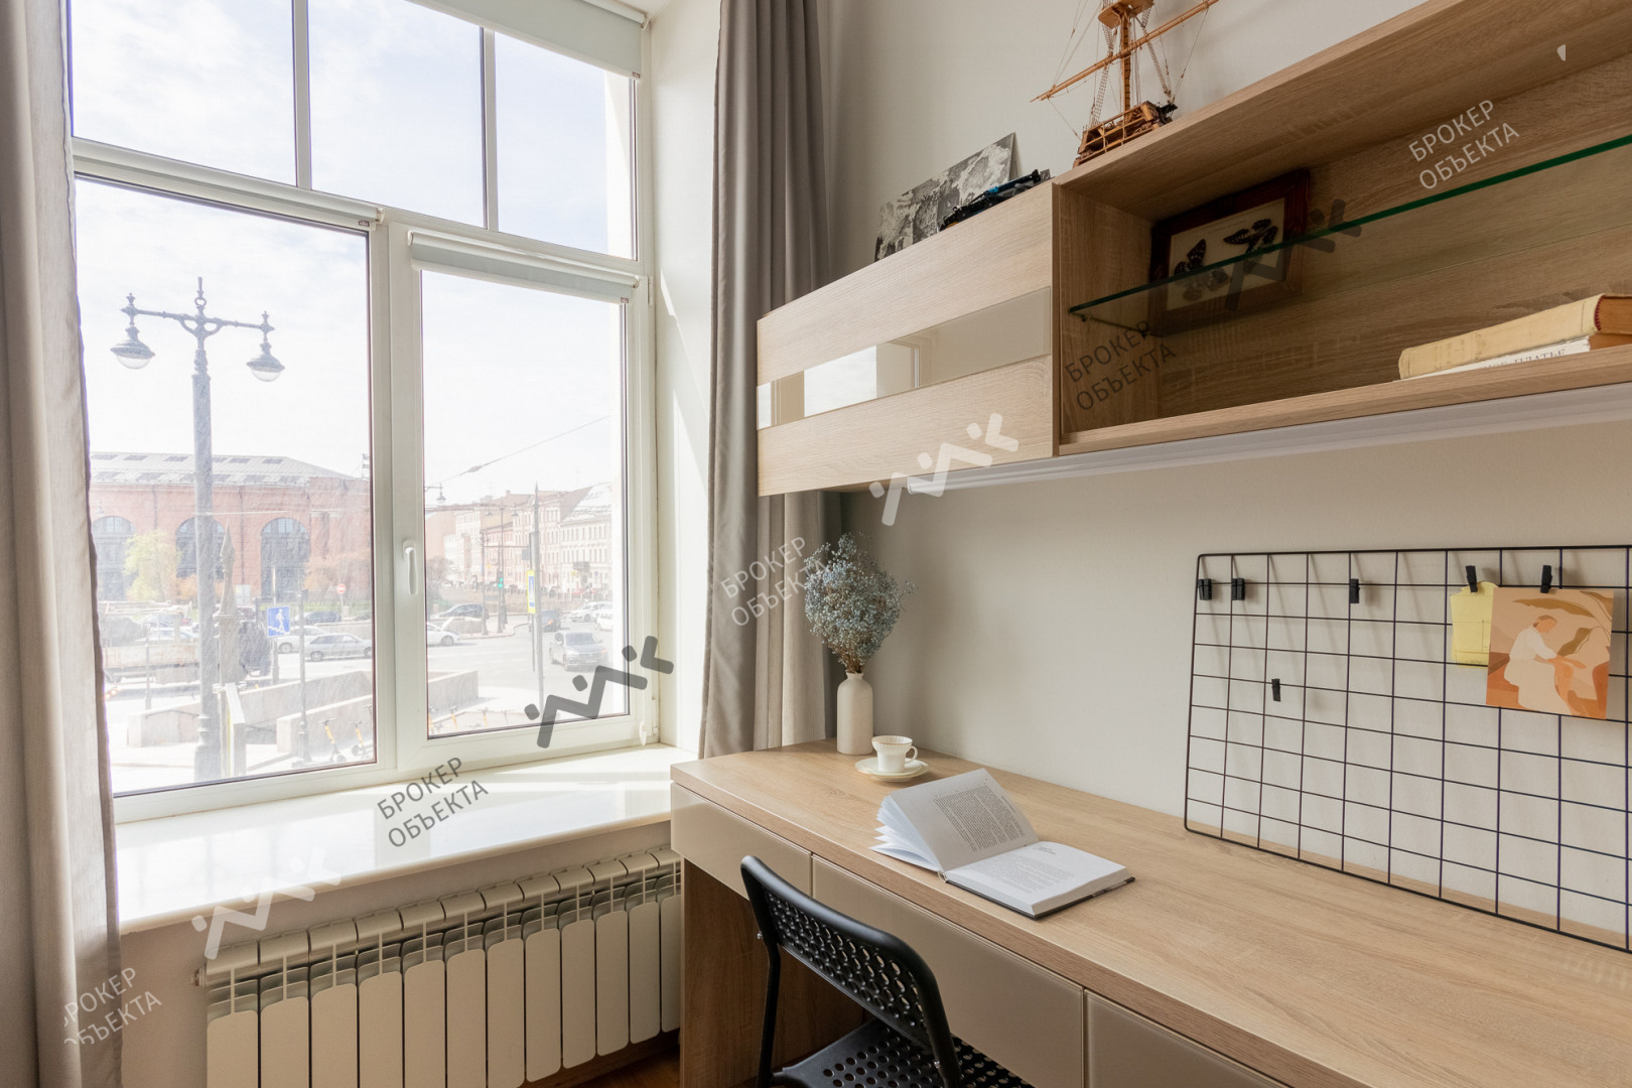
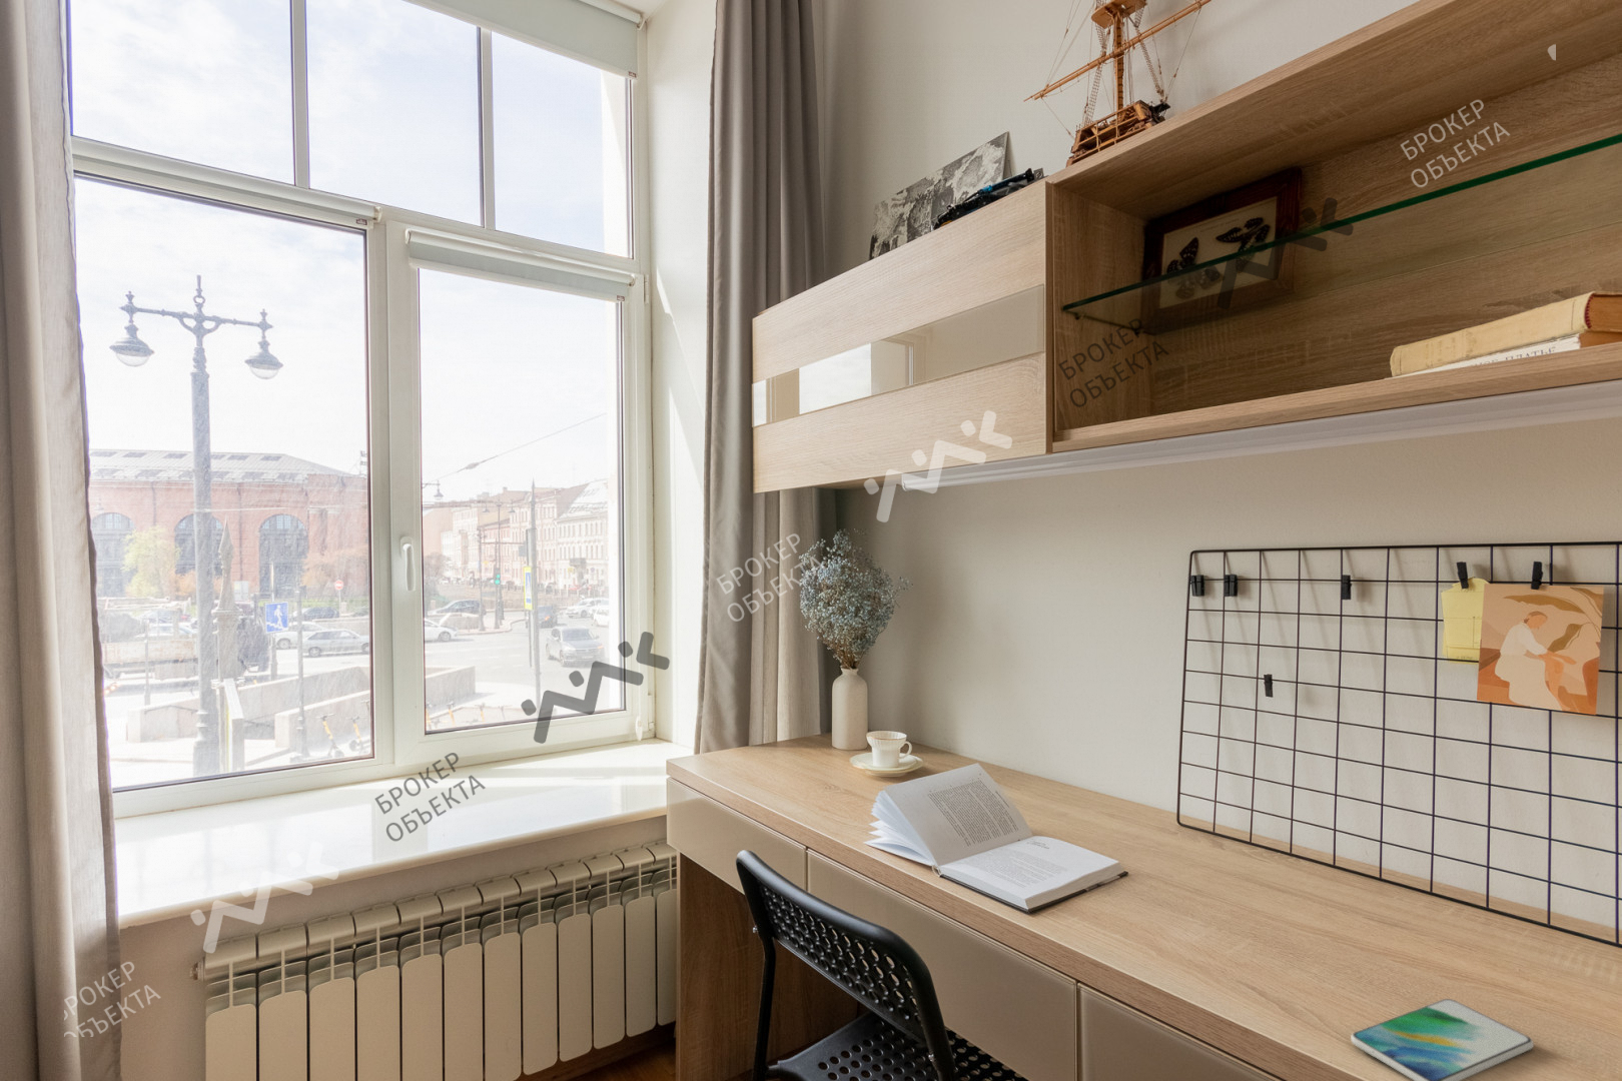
+ smartphone [1349,998,1535,1081]
